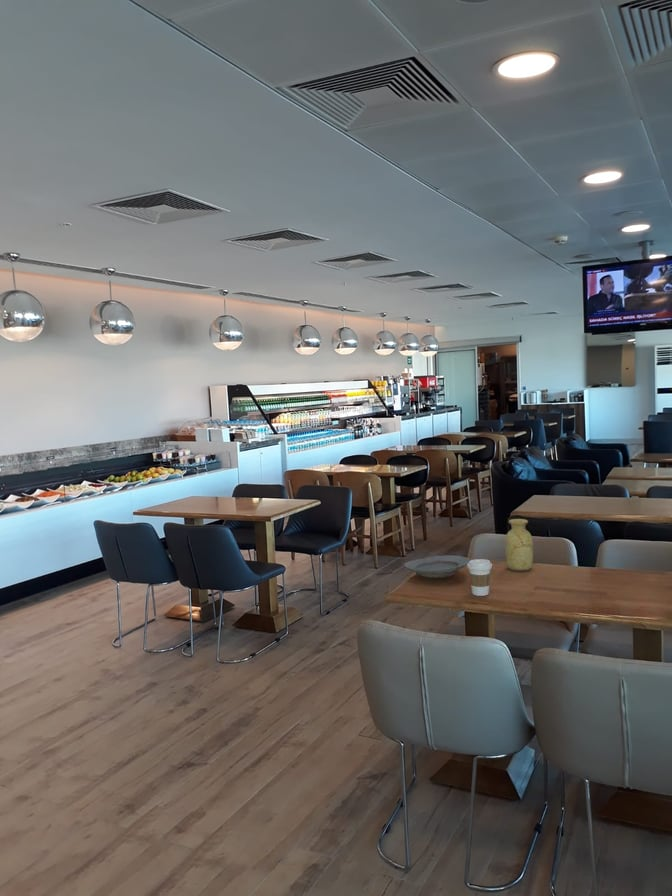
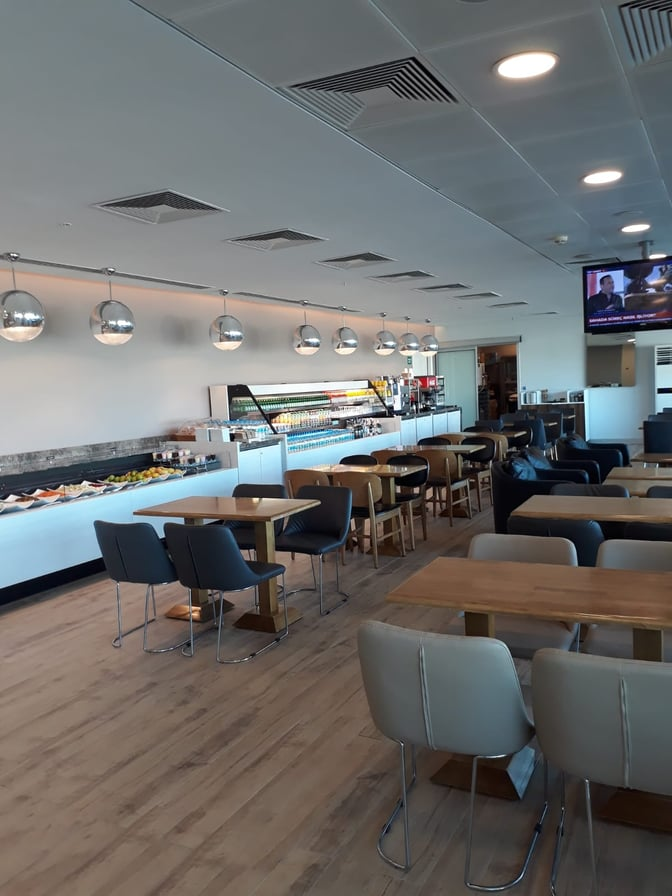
- vase [504,518,534,572]
- plate [403,554,471,579]
- coffee cup [466,558,493,597]
